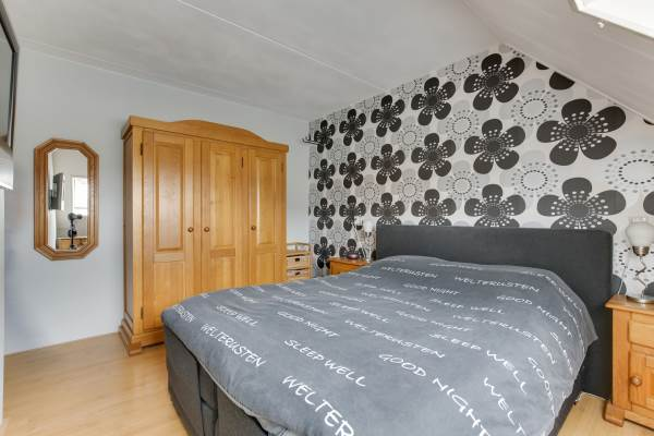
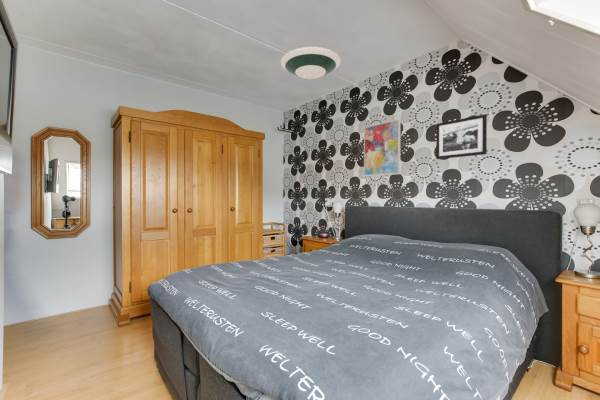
+ picture frame [435,113,488,160]
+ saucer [280,46,342,80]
+ wall art [363,118,401,177]
